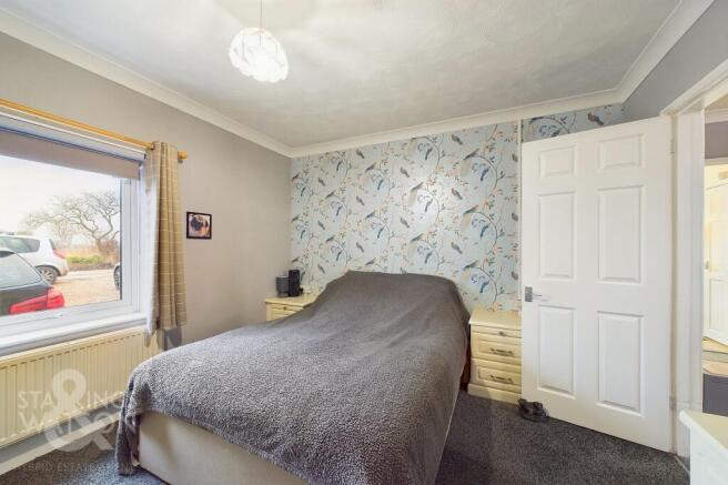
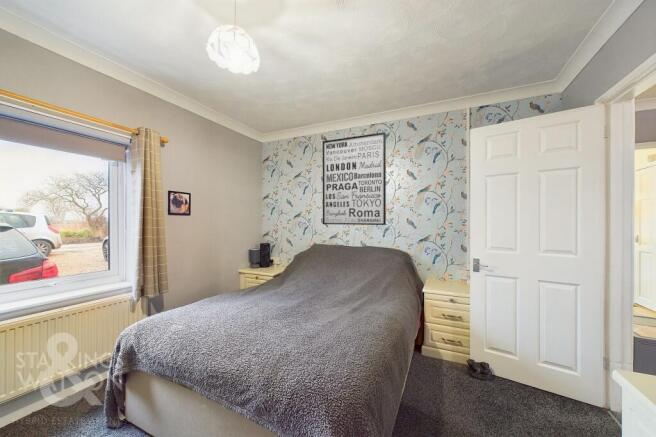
+ wall art [322,131,387,226]
